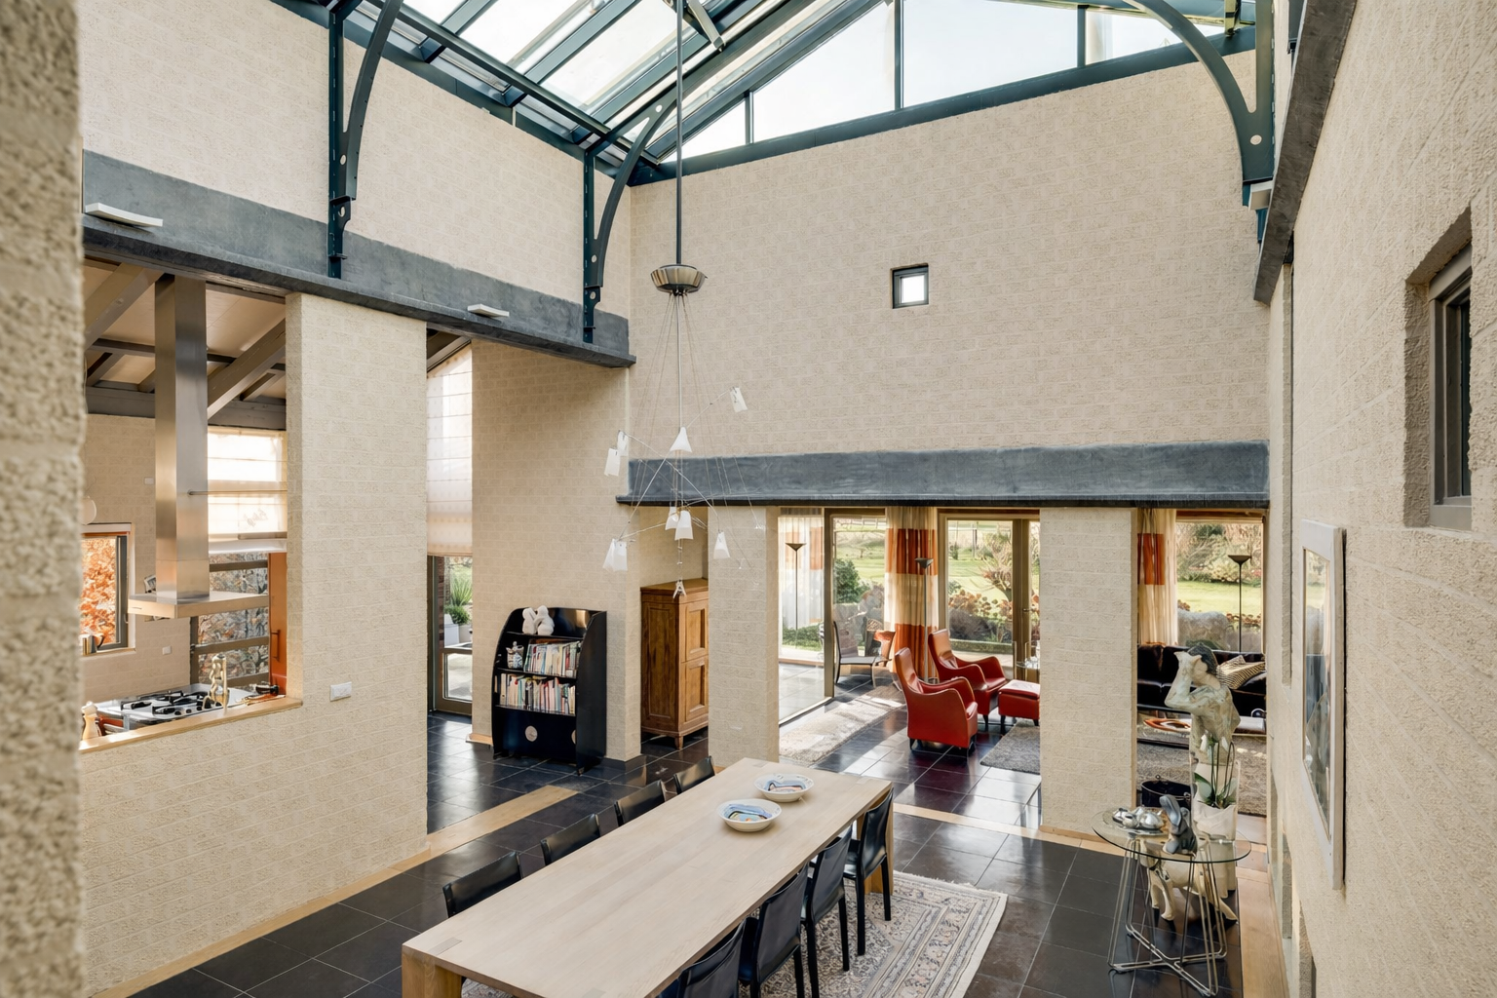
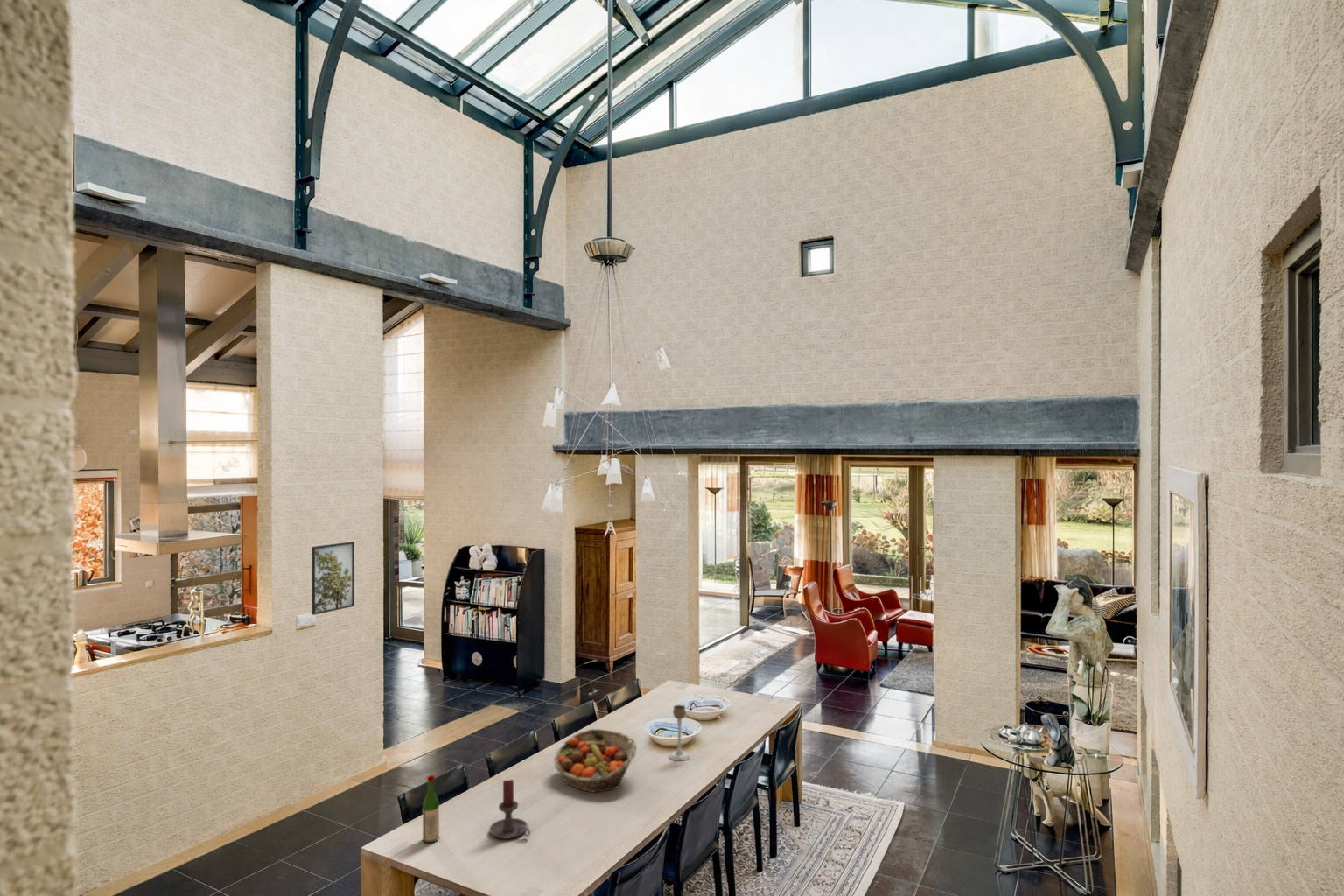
+ fruit basket [553,728,638,793]
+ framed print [311,541,355,616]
+ candle holder [669,704,690,762]
+ candle holder [488,779,531,840]
+ wine bottle [422,774,440,844]
